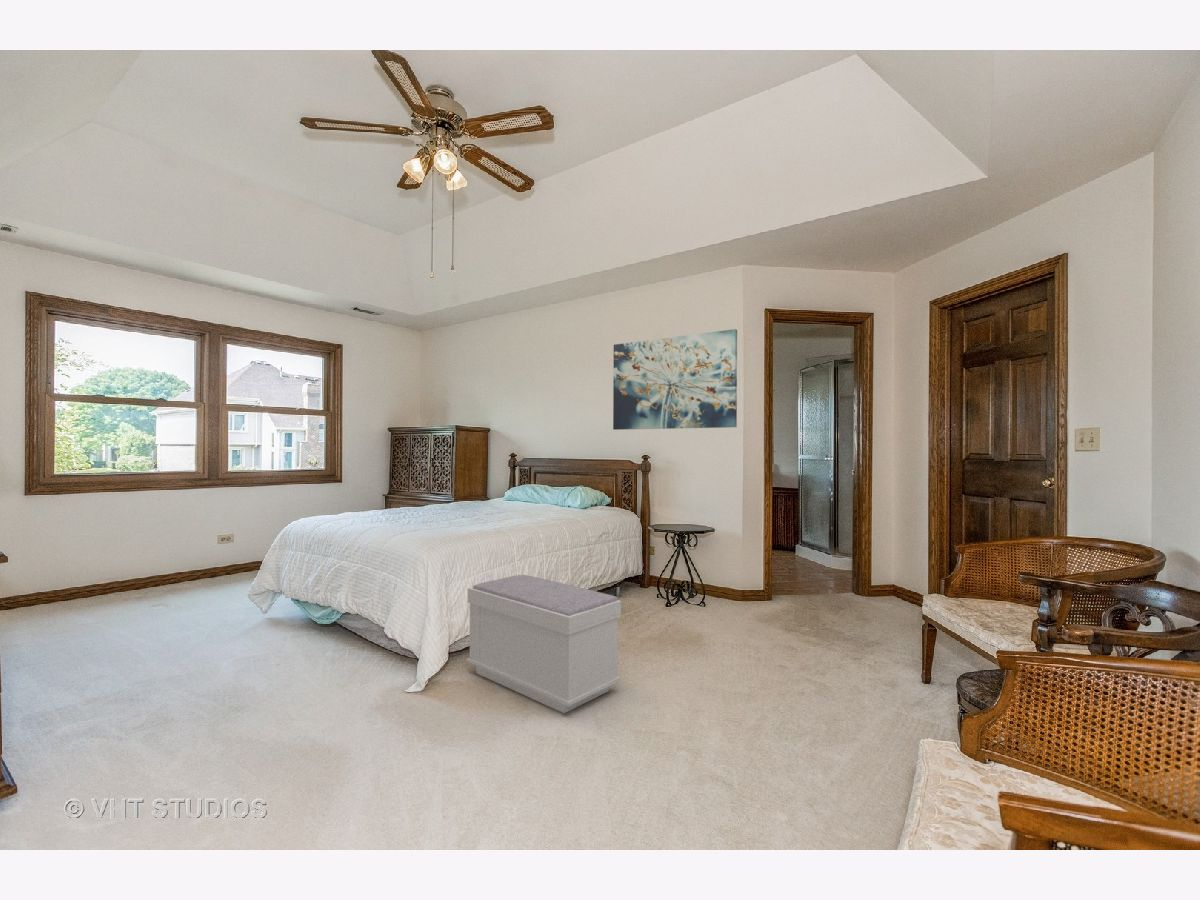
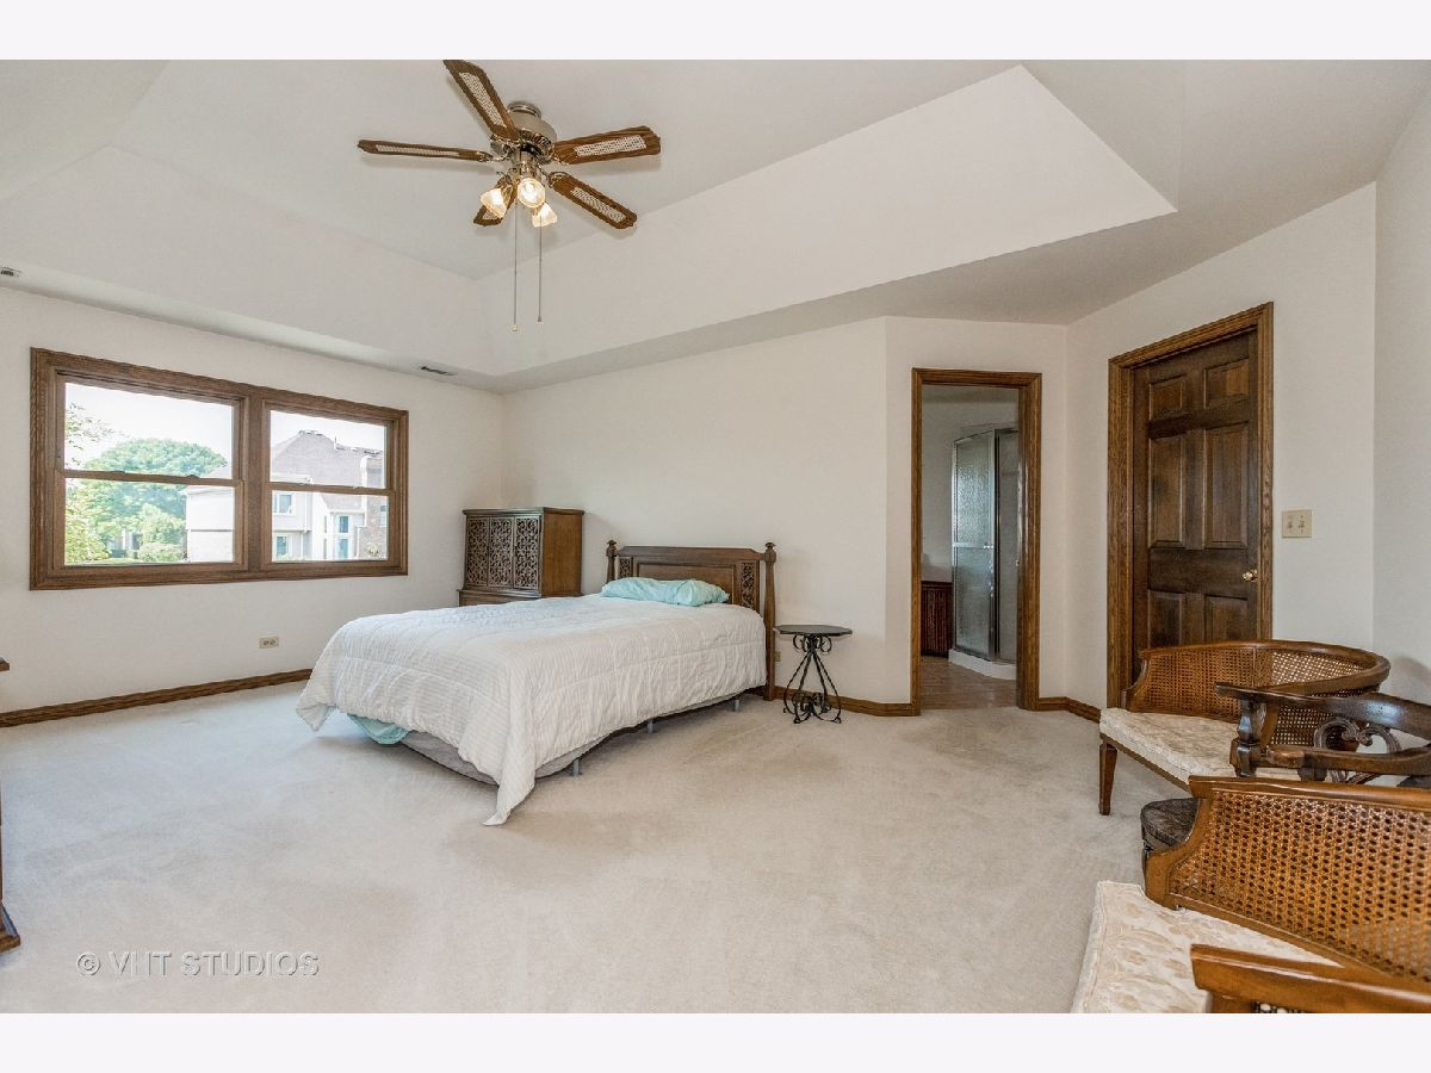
- wall art [612,328,738,431]
- bench [466,574,622,714]
